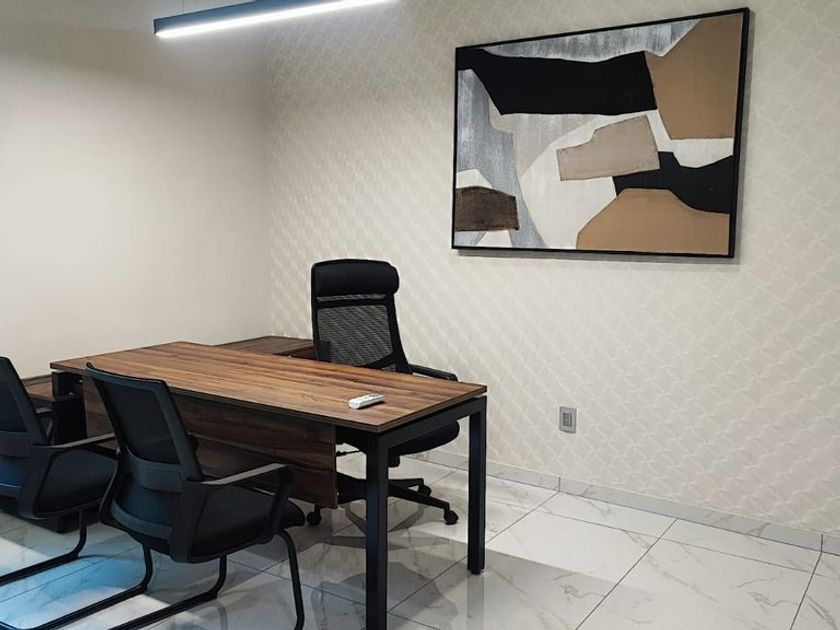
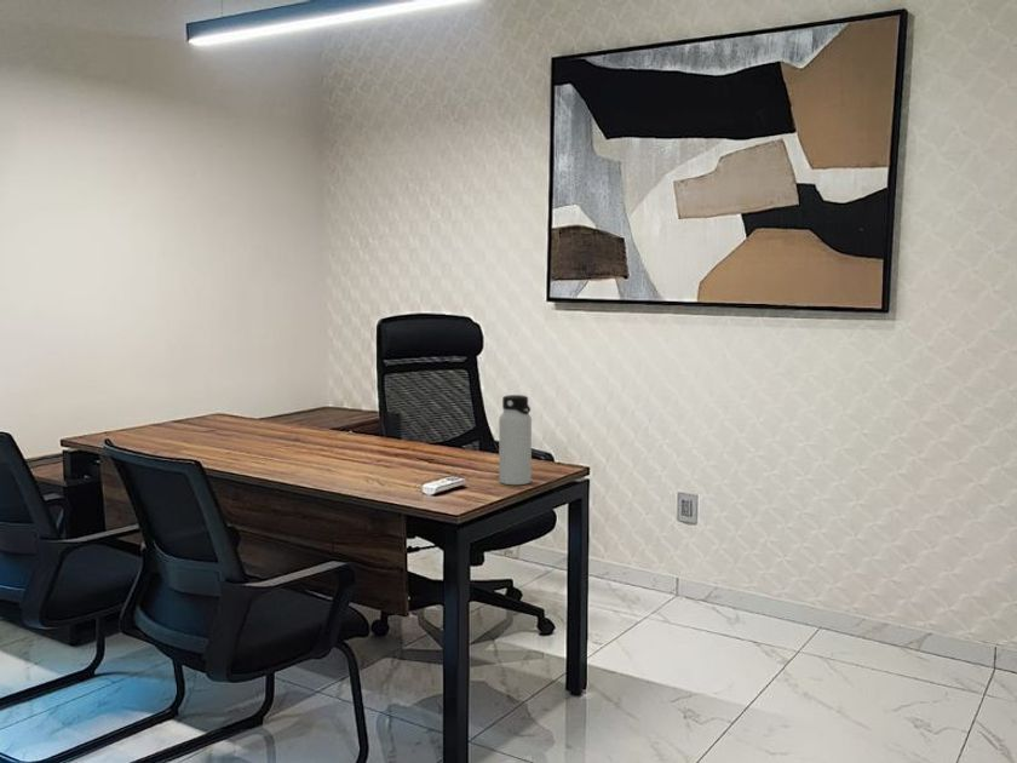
+ water bottle [498,394,533,486]
